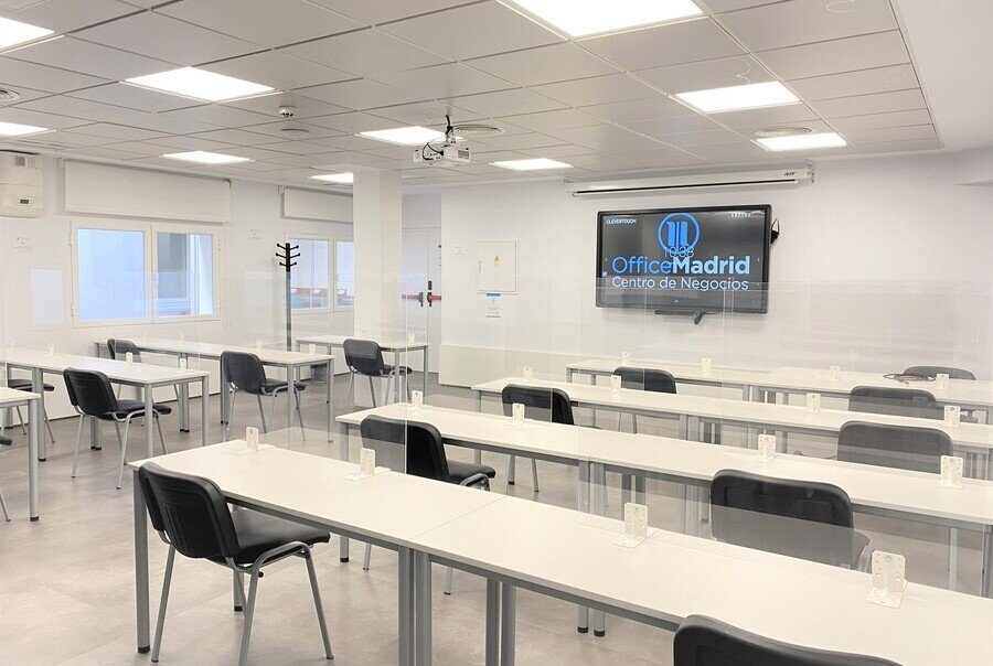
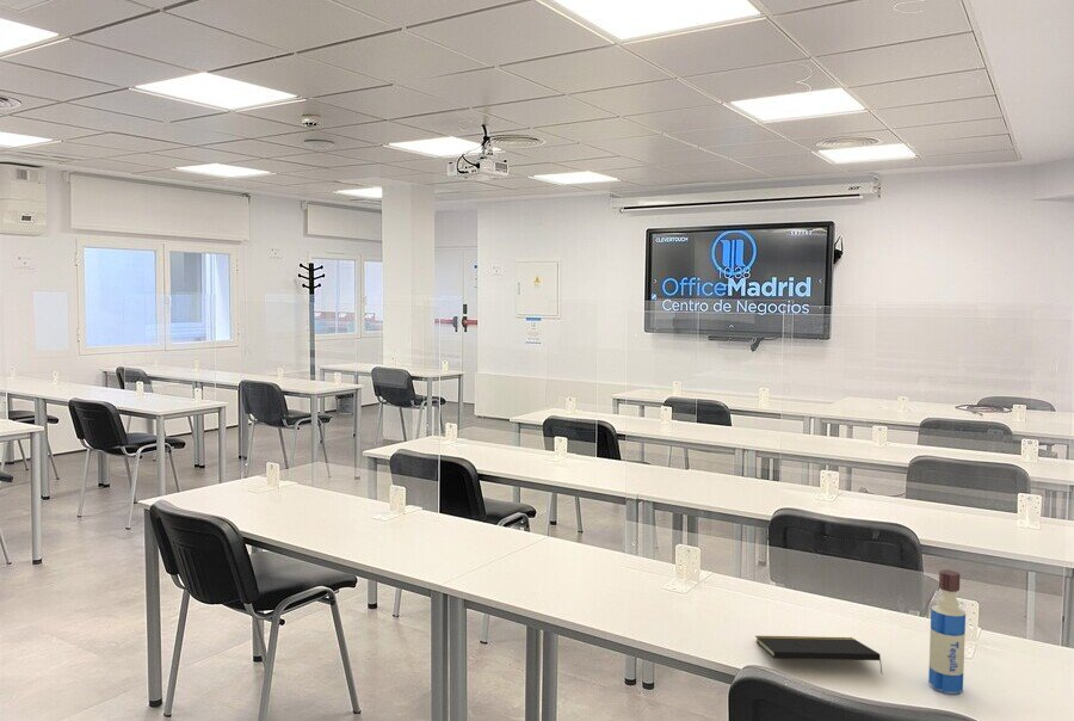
+ tequila bottle [927,568,967,695]
+ notepad [754,635,883,674]
